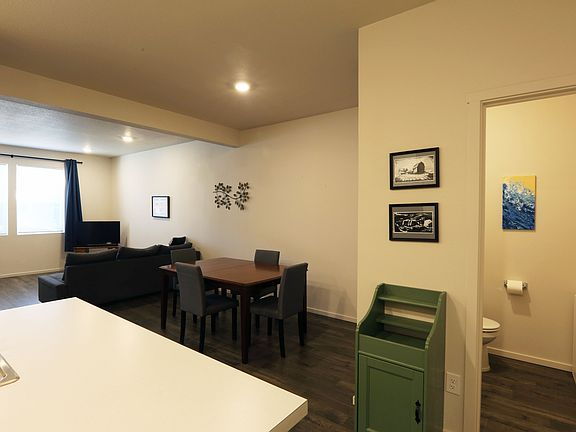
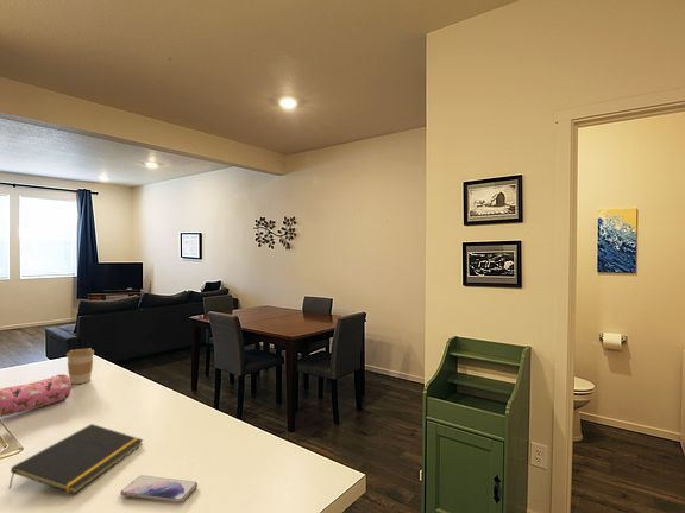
+ notepad [7,423,144,495]
+ coffee cup [65,347,95,385]
+ smartphone [119,474,199,504]
+ pencil case [0,373,73,418]
